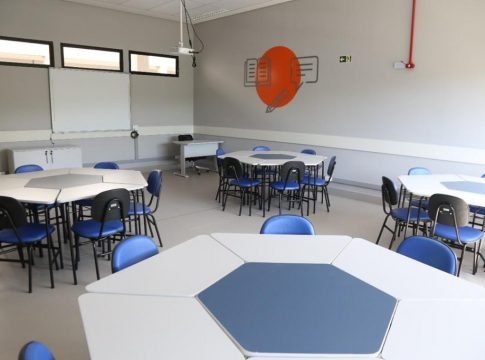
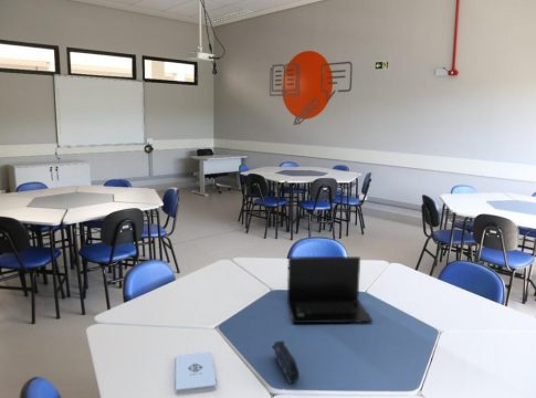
+ notepad [175,350,217,396]
+ pencil case [272,339,299,385]
+ laptop [286,255,374,324]
